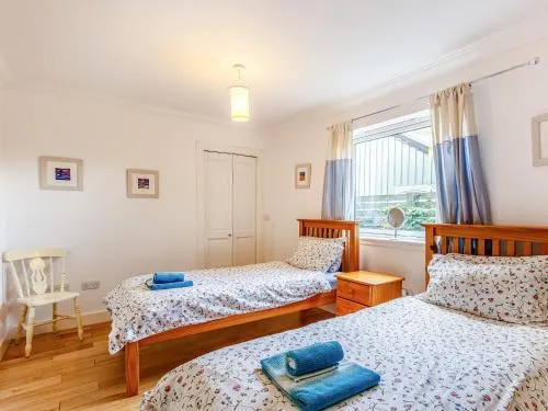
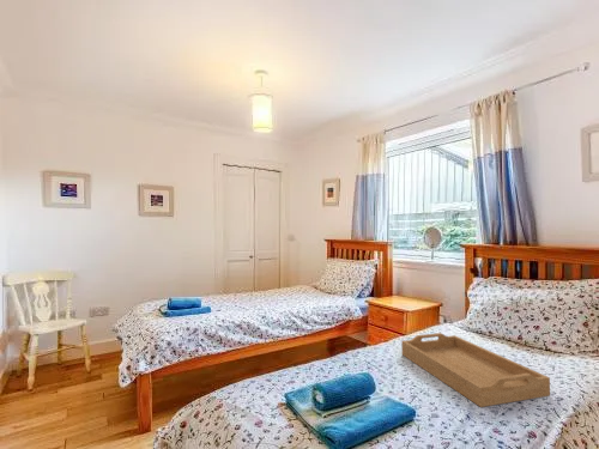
+ serving tray [400,332,551,408]
